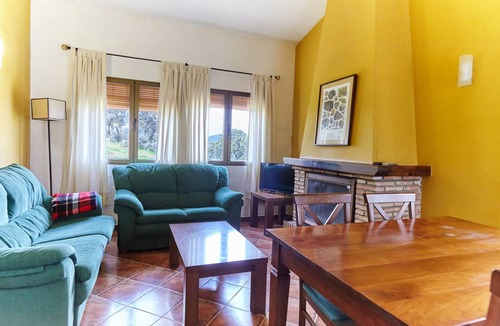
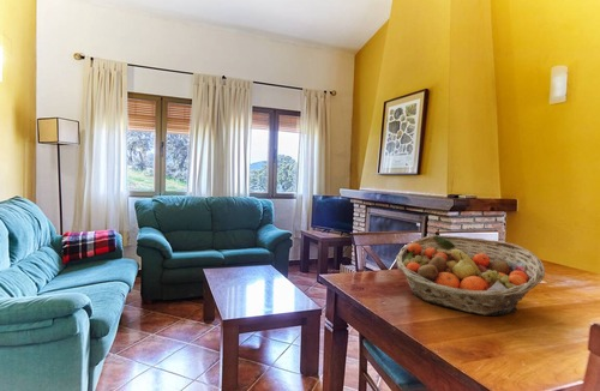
+ fruit basket [395,234,546,317]
